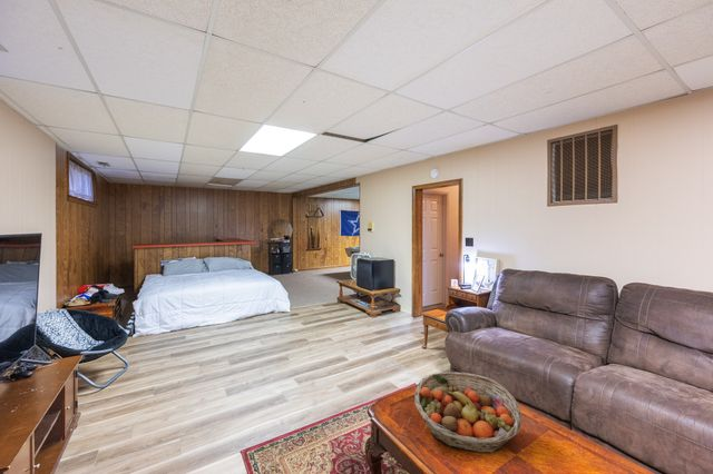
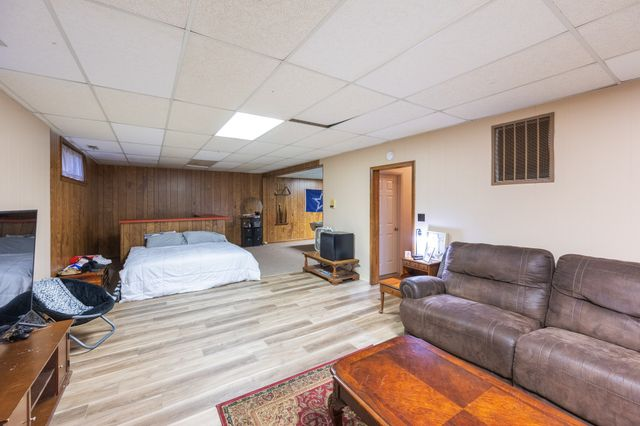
- fruit basket [413,371,524,454]
